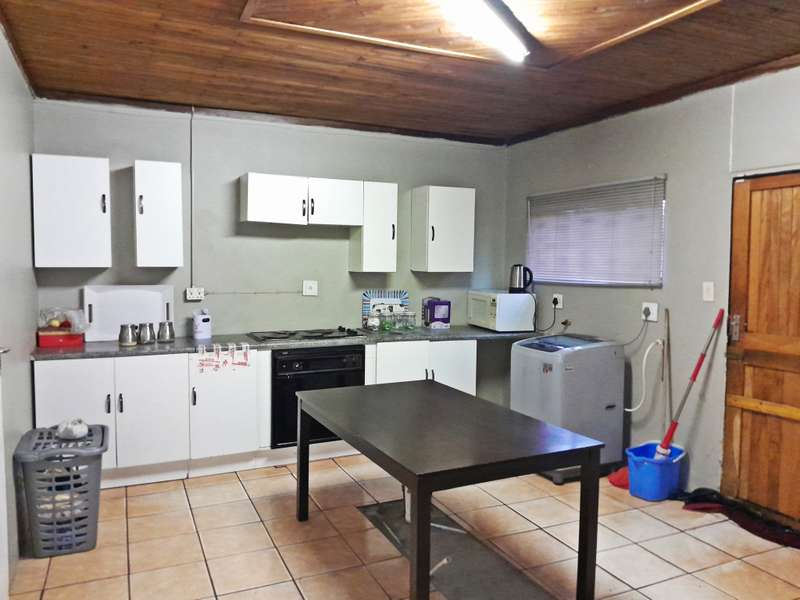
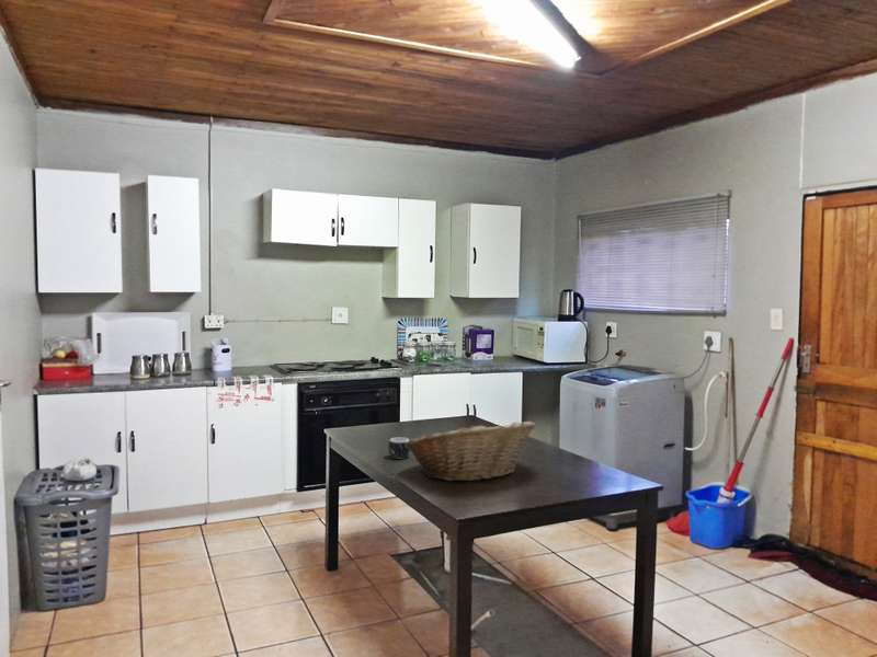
+ fruit basket [405,420,536,482]
+ mug [387,436,411,460]
